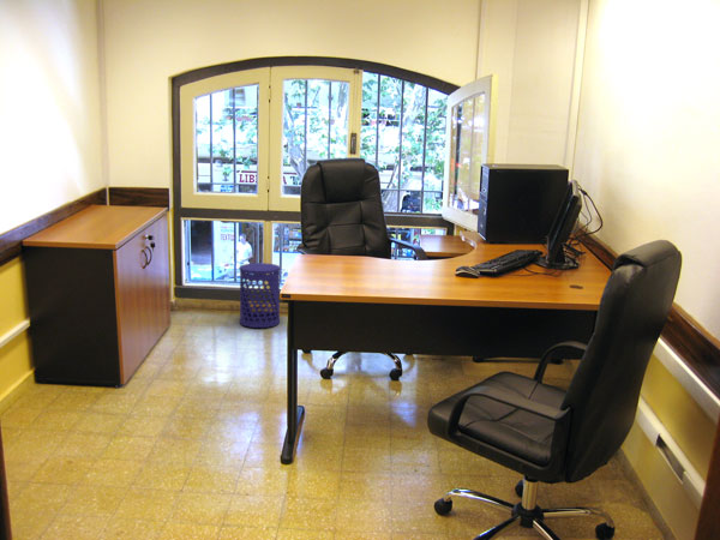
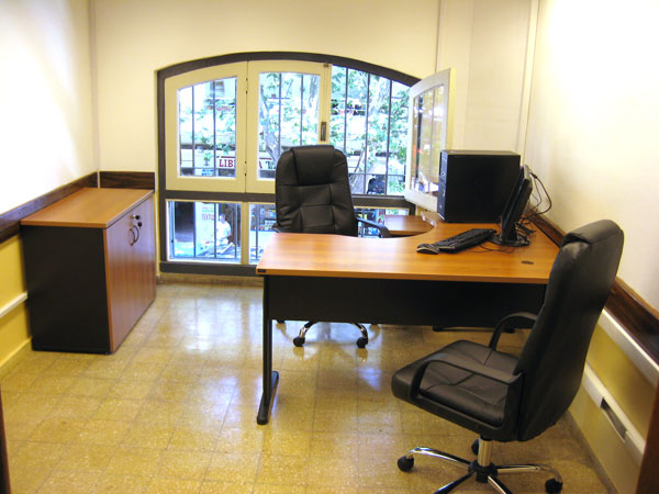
- waste bin [239,262,282,329]
